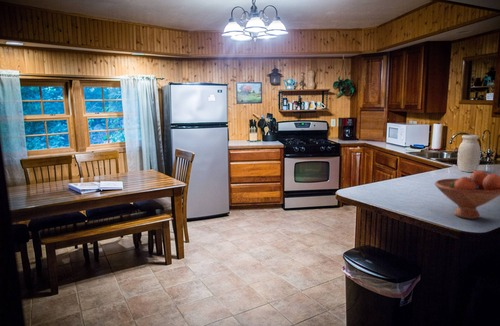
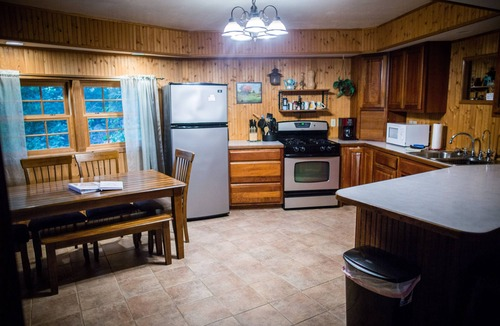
- fruit bowl [434,170,500,220]
- jar [456,134,481,173]
